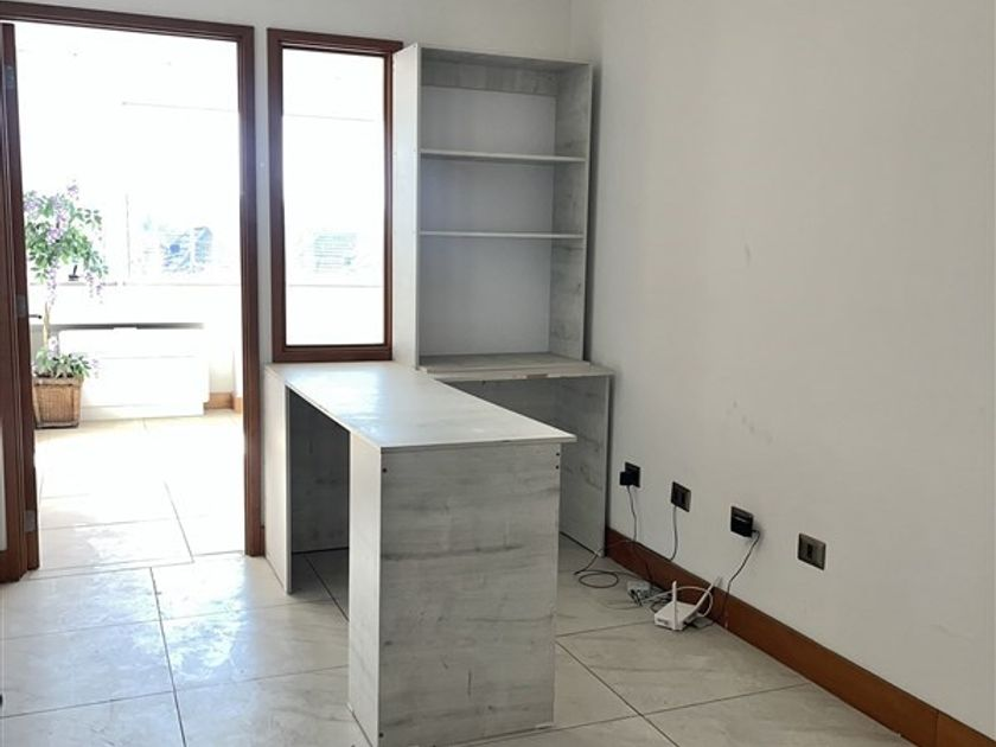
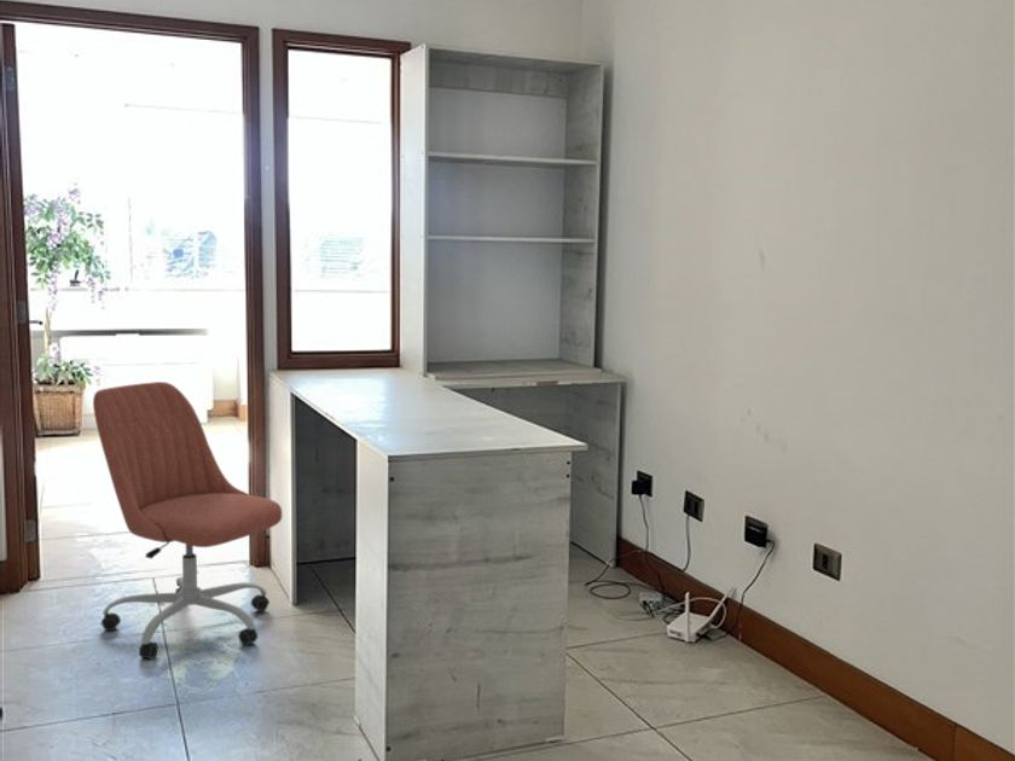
+ office chair [92,380,283,661]
